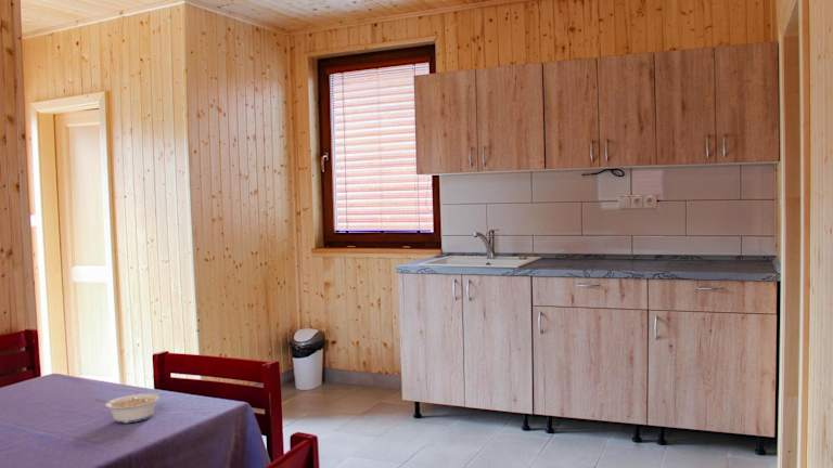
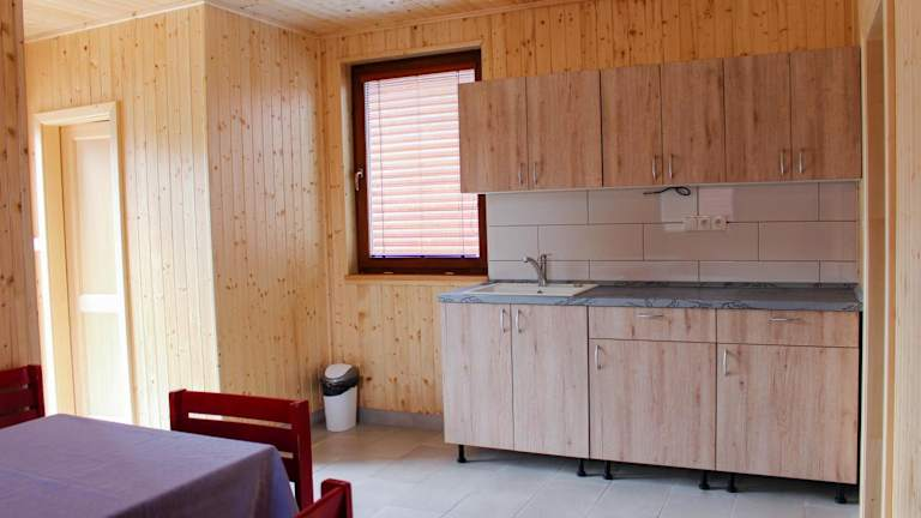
- legume [94,392,161,424]
